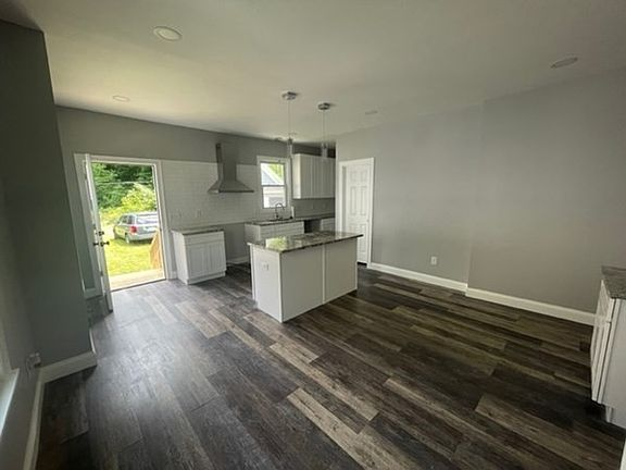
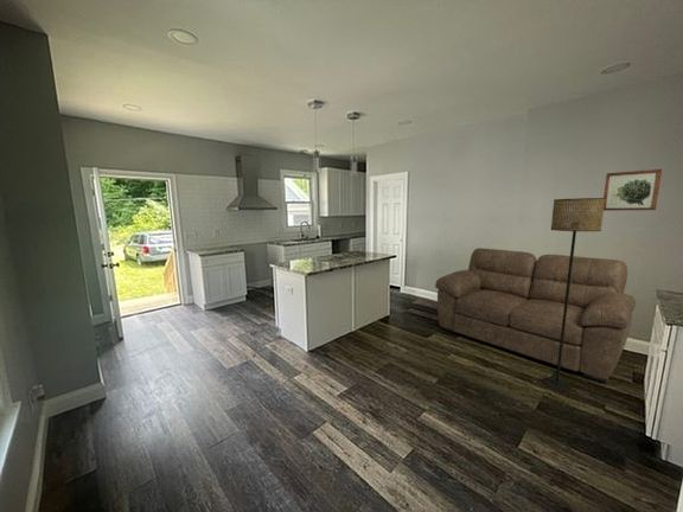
+ wall art [602,168,663,212]
+ sofa [434,247,637,384]
+ floor lamp [541,197,605,393]
